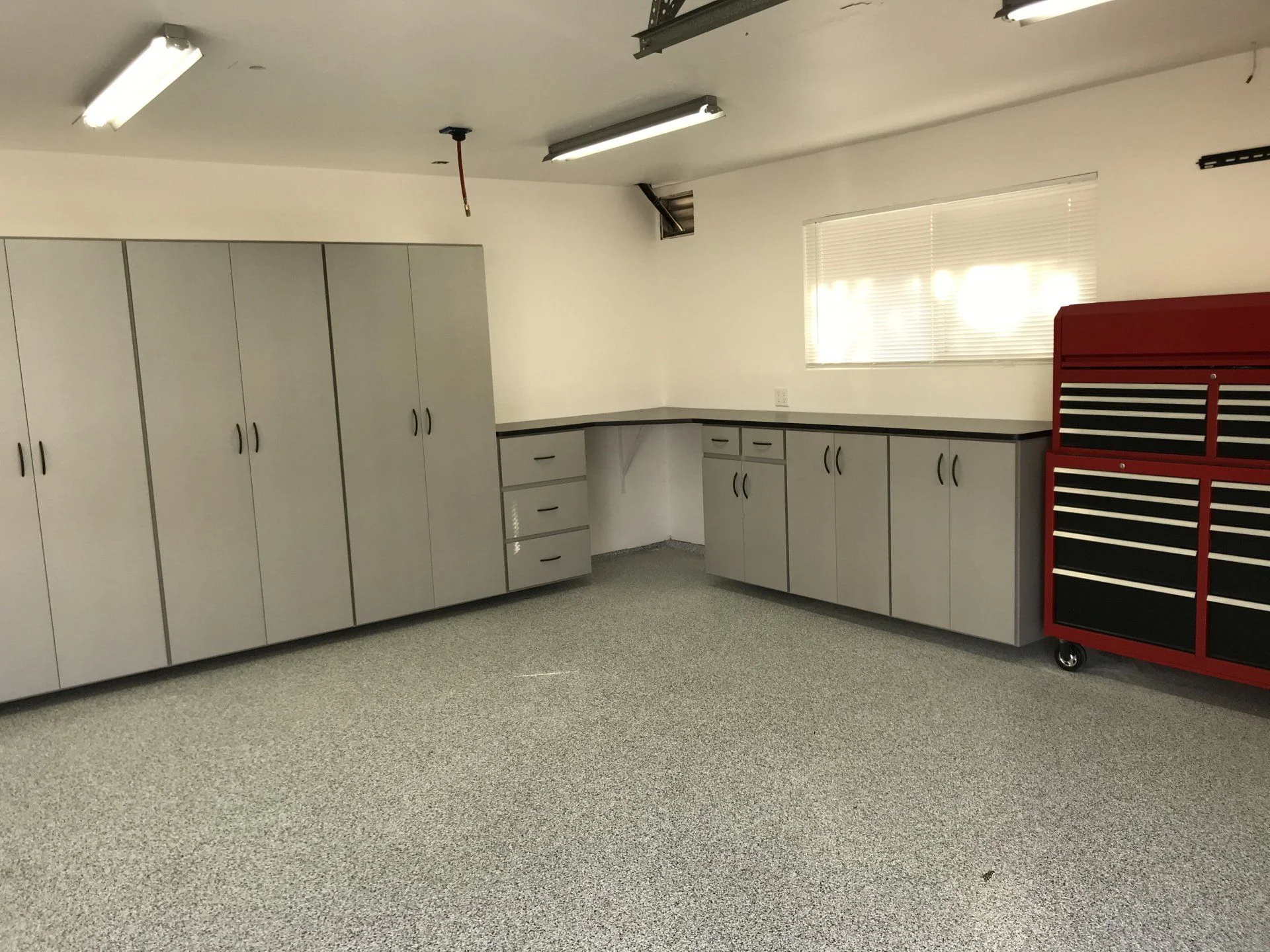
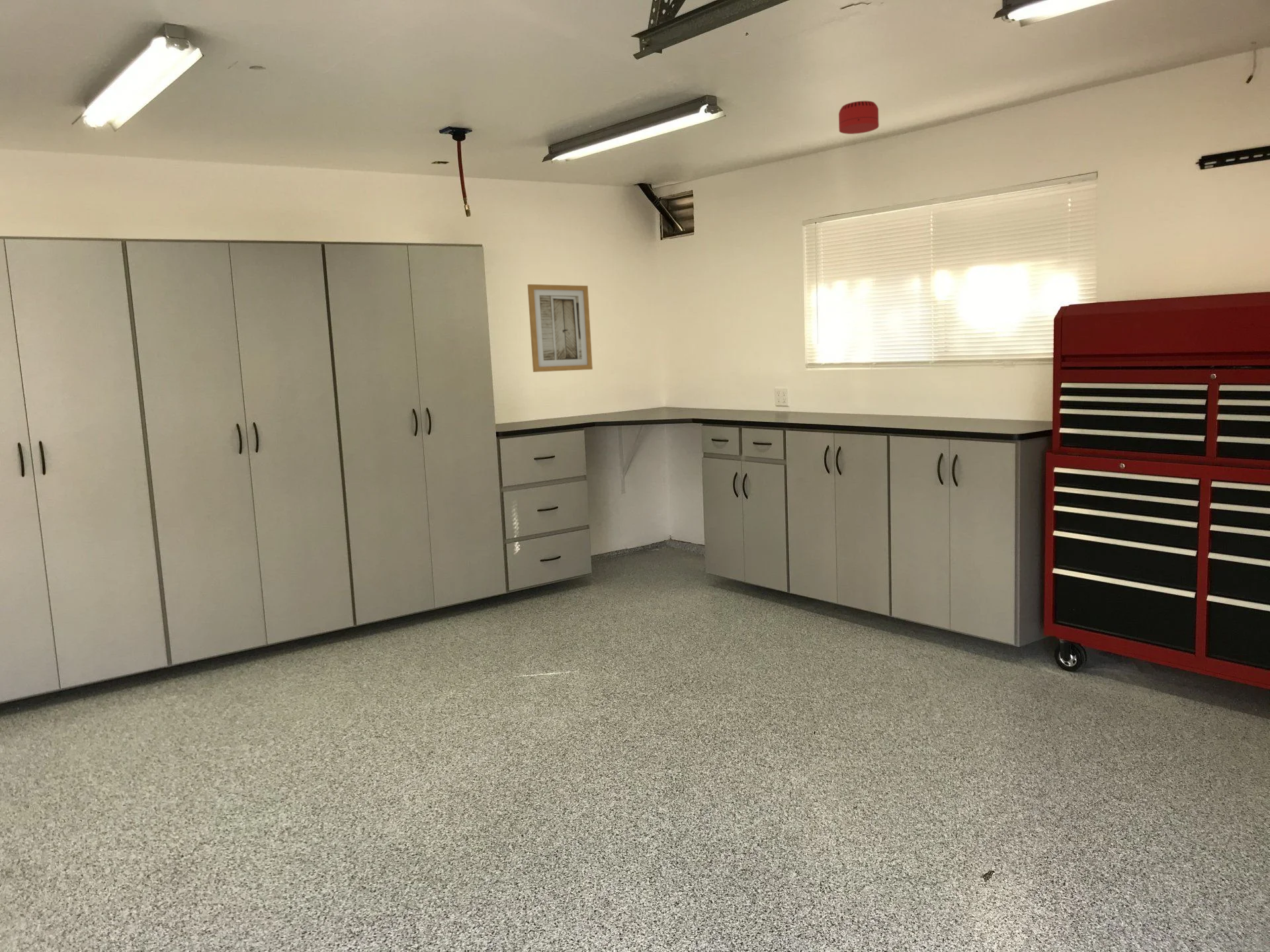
+ wall art [527,284,593,373]
+ smoke detector [838,100,880,135]
